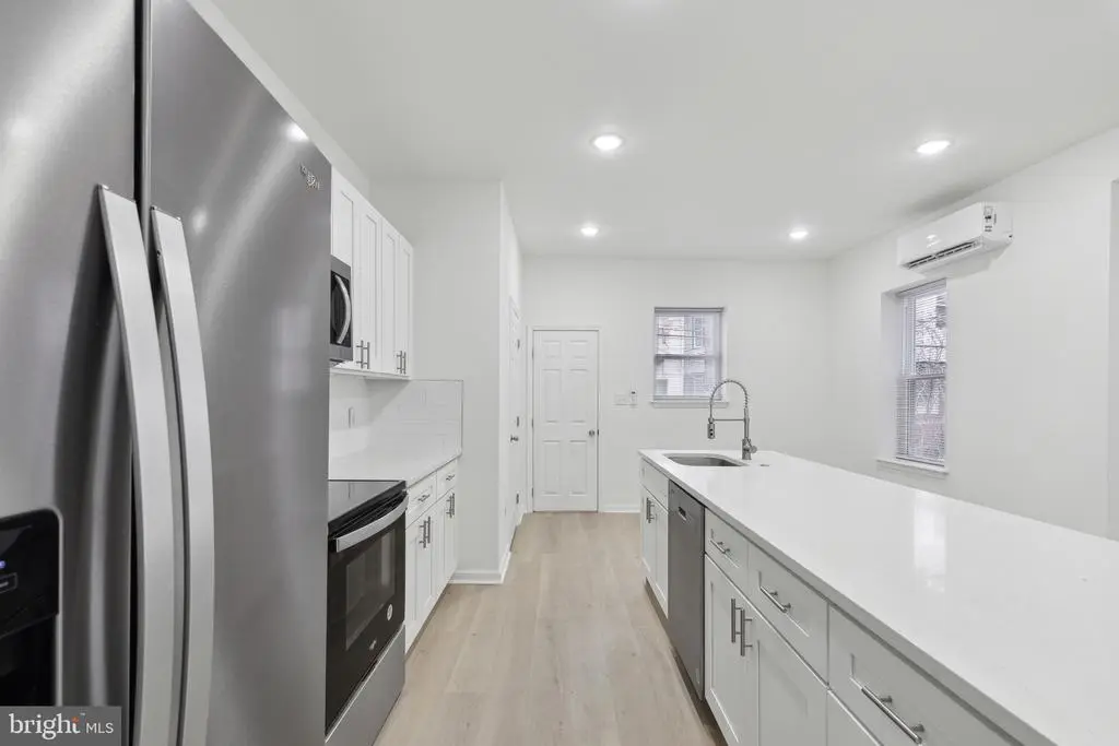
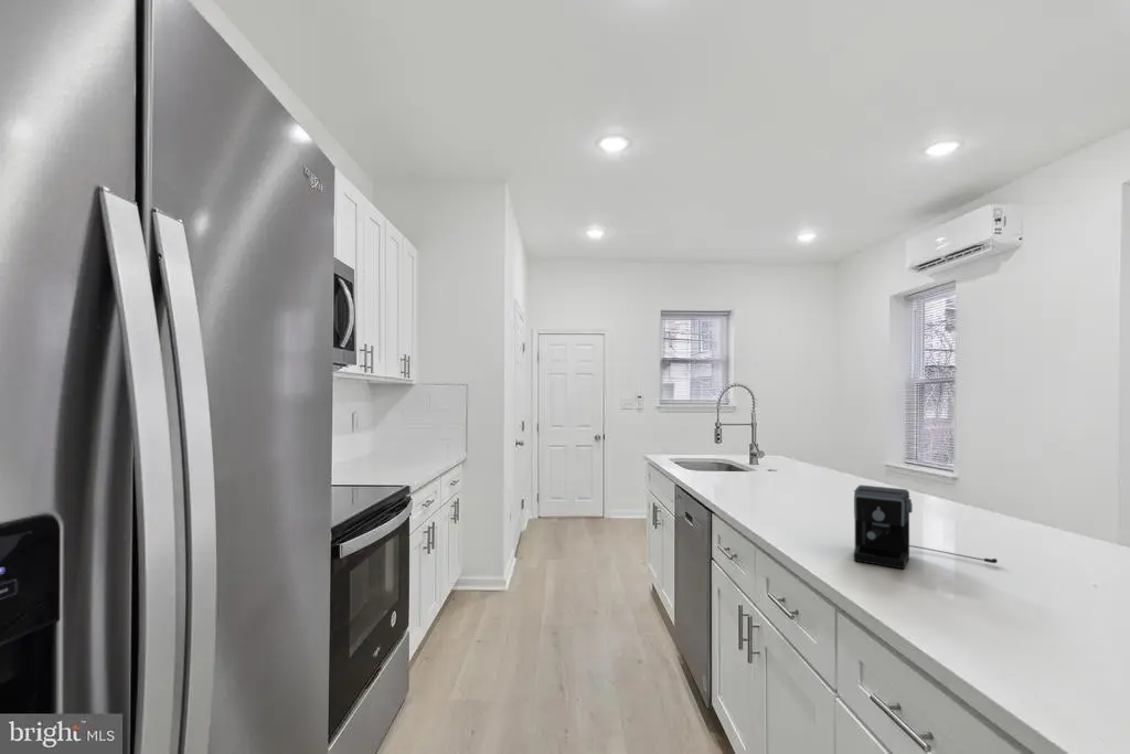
+ coffee maker [853,484,999,570]
